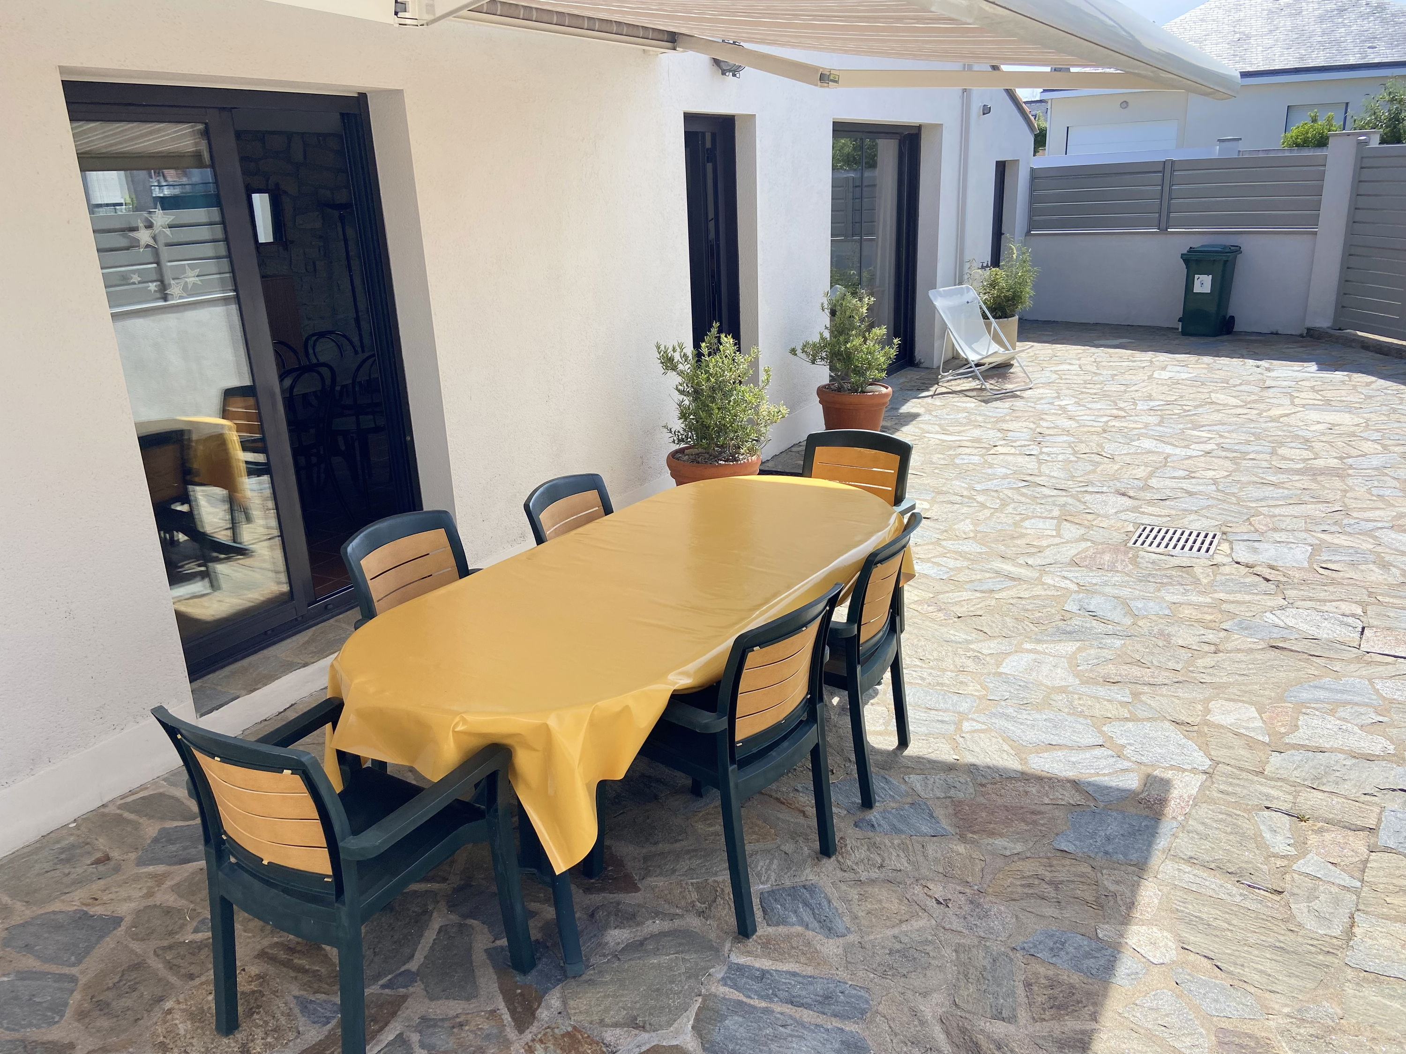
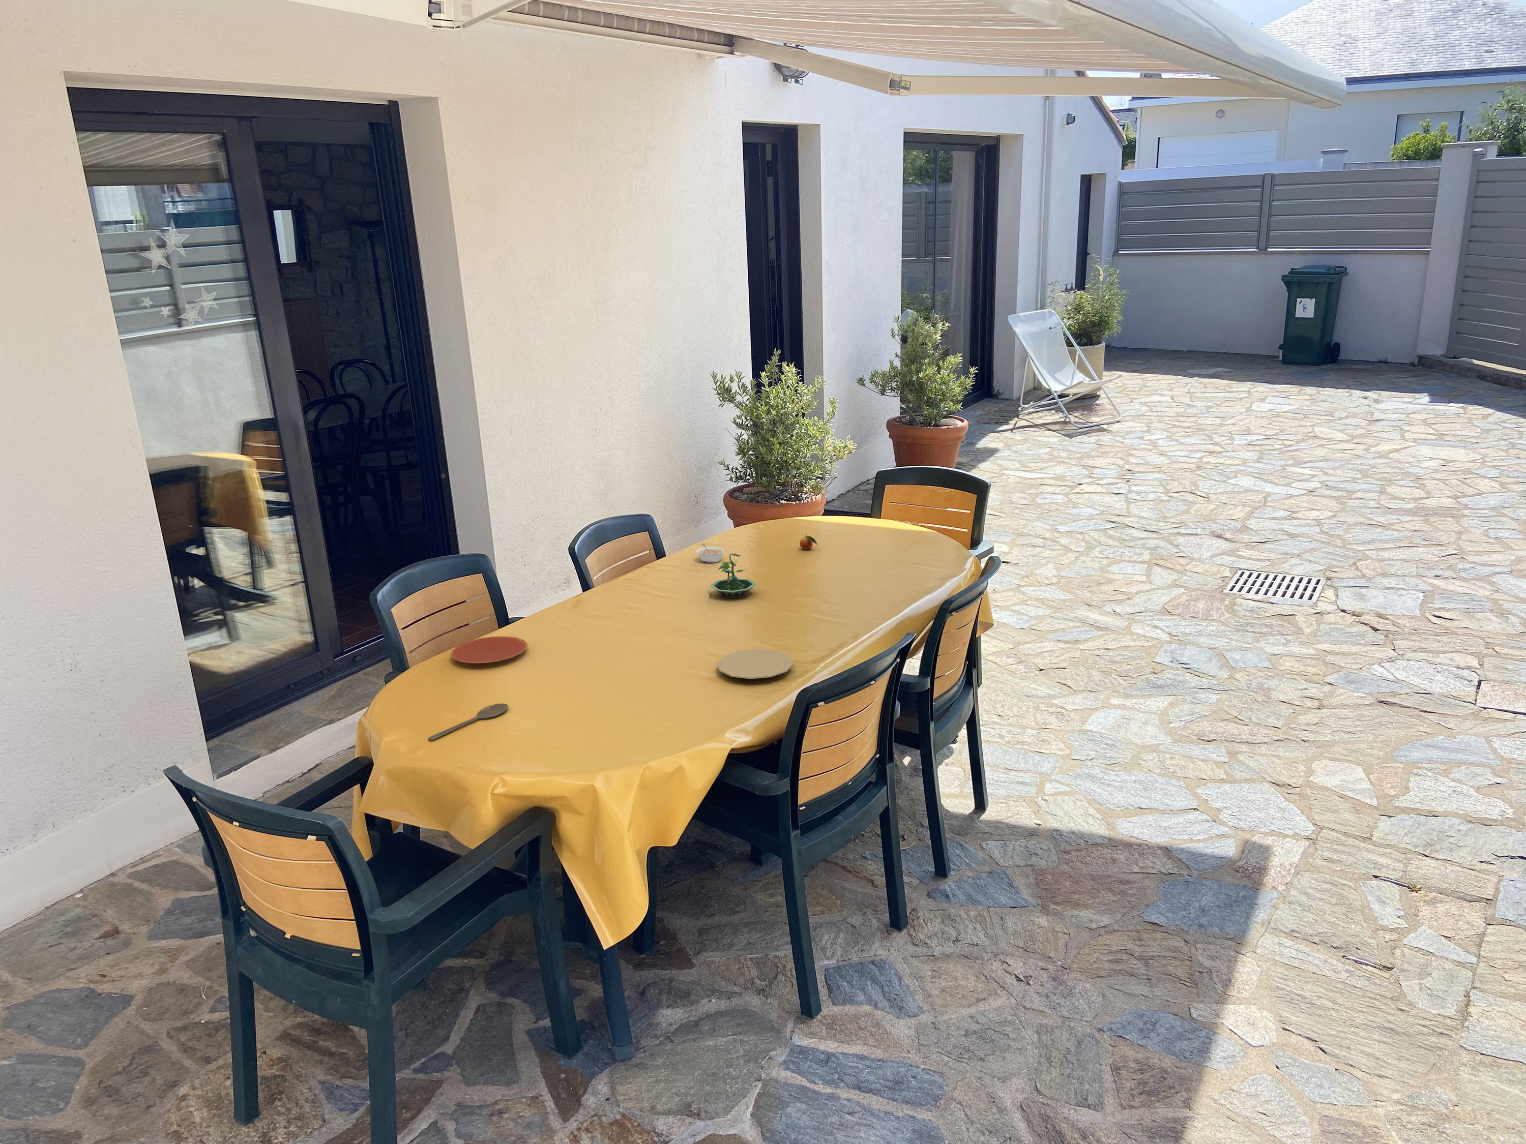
+ fruit [799,532,818,550]
+ plate [451,636,527,663]
+ plate [716,649,794,679]
+ legume [696,543,725,564]
+ wooden spoon [428,703,508,740]
+ terrarium [710,553,757,598]
